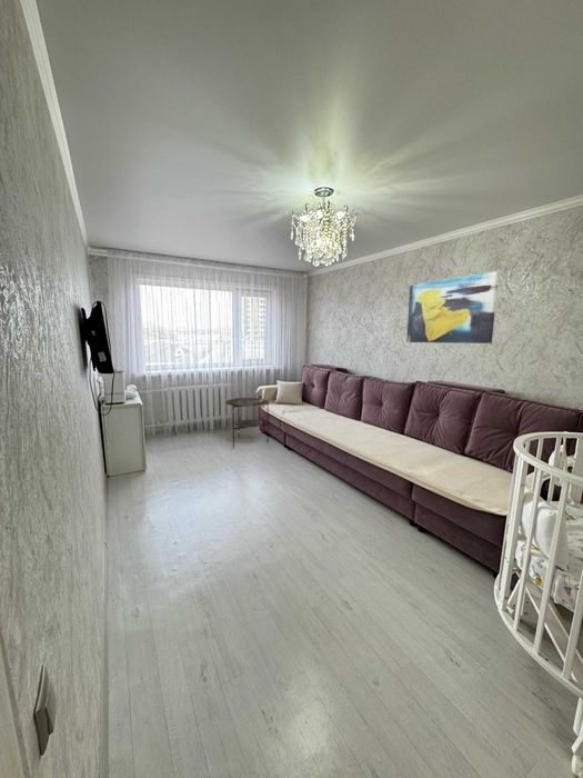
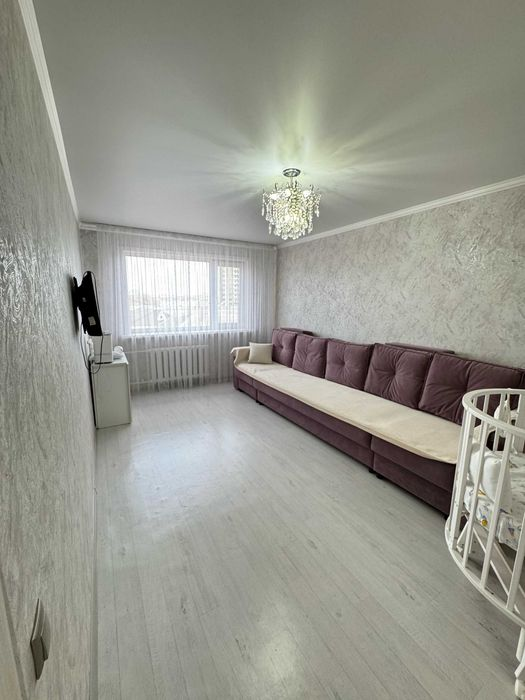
- side table [224,397,270,449]
- wall art [405,270,500,345]
